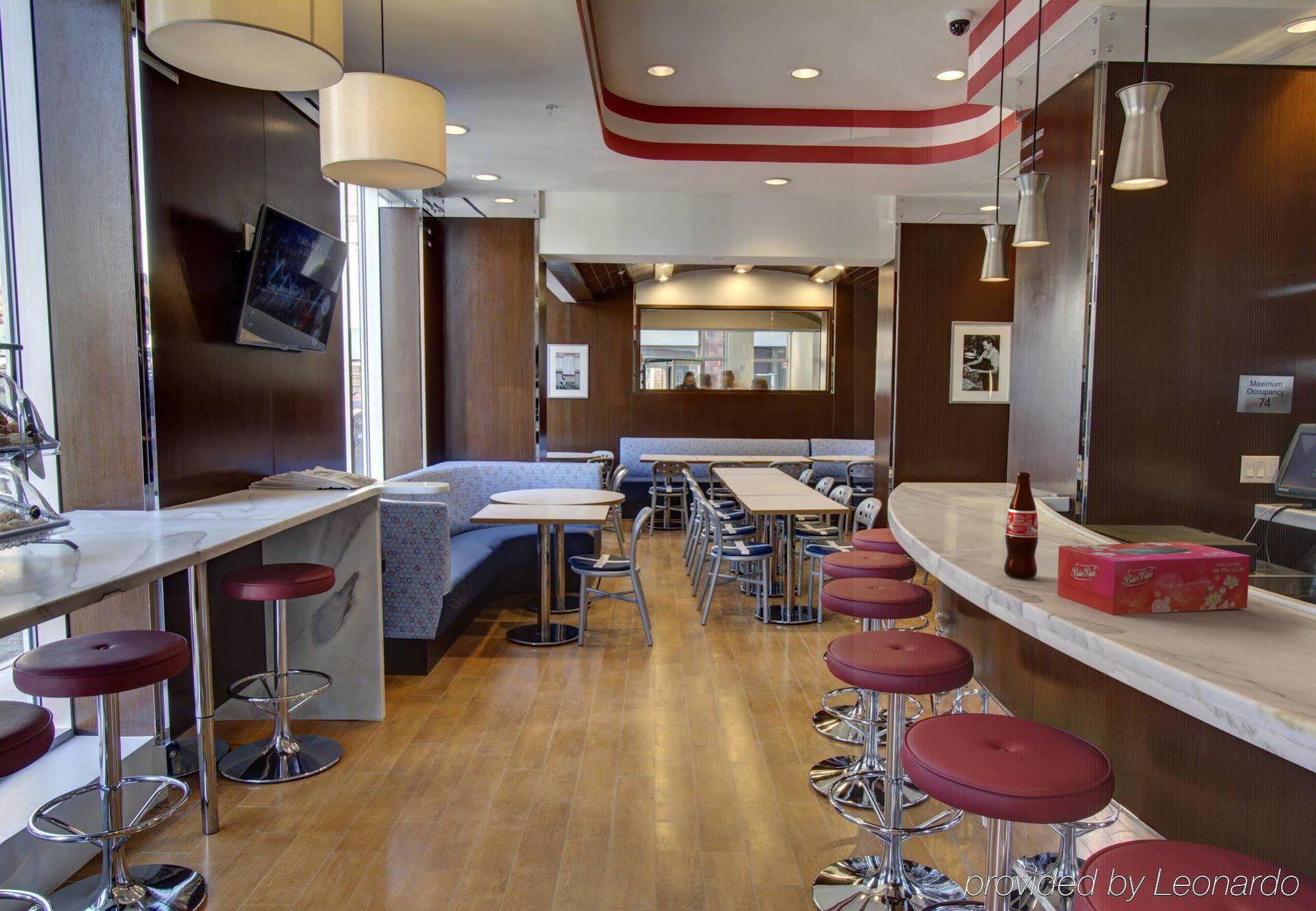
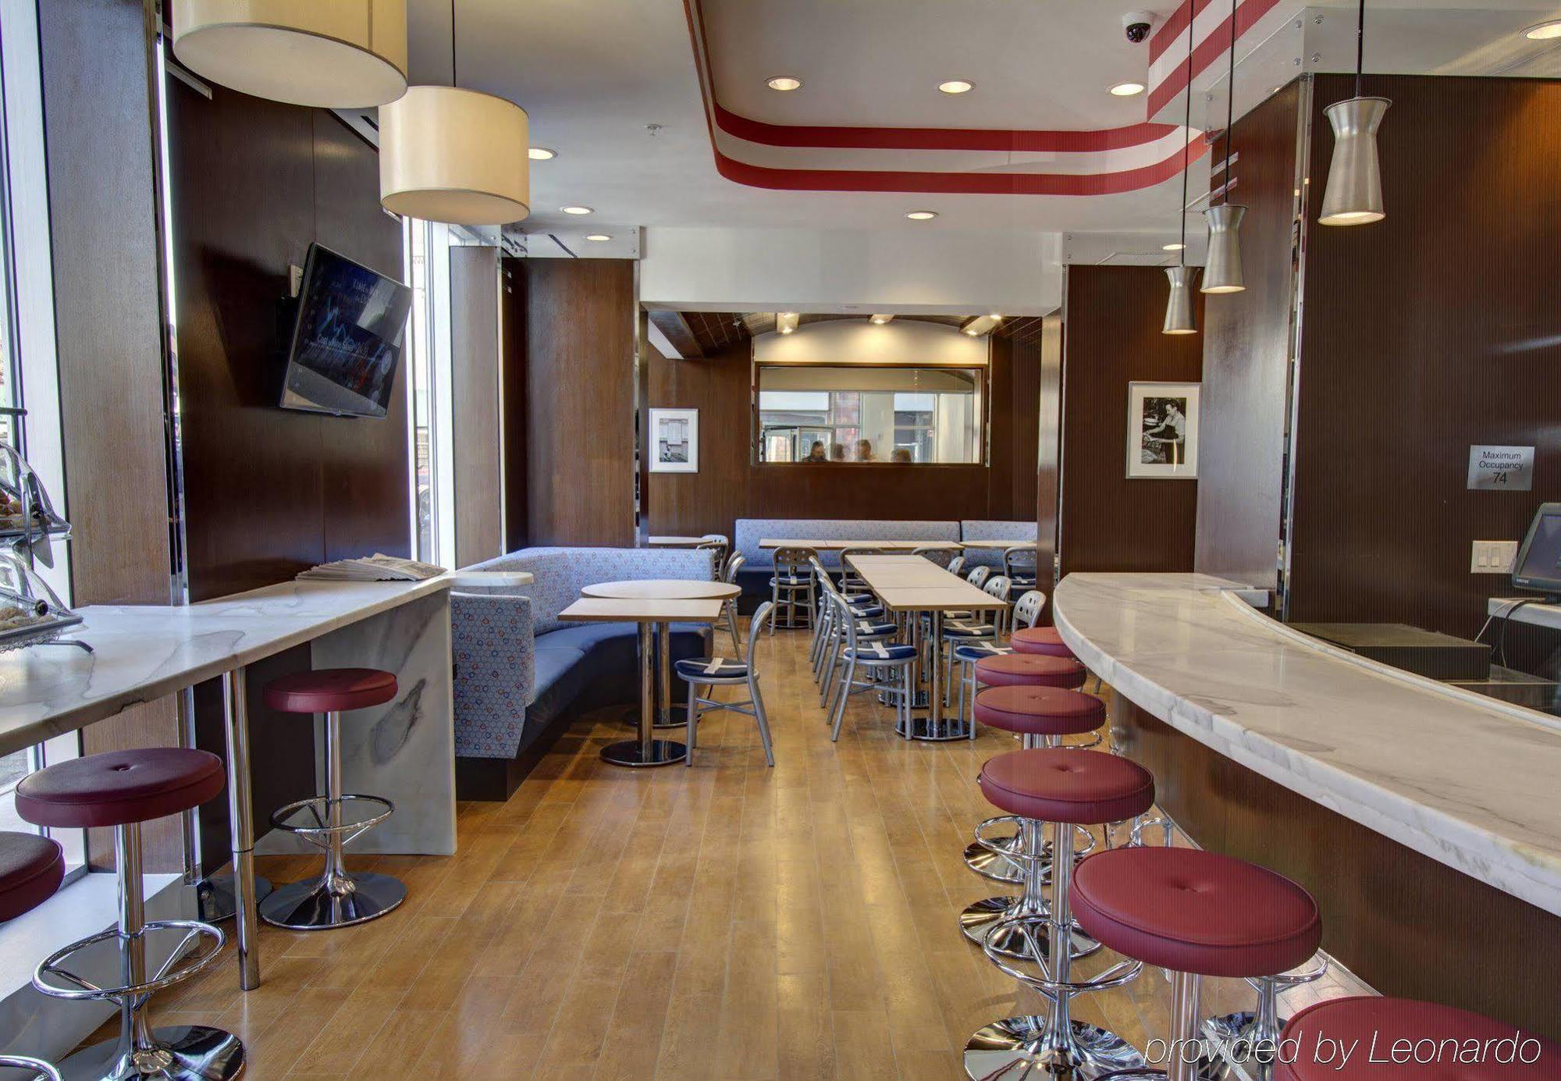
- tissue box [1056,541,1251,616]
- bottle [1003,472,1039,579]
